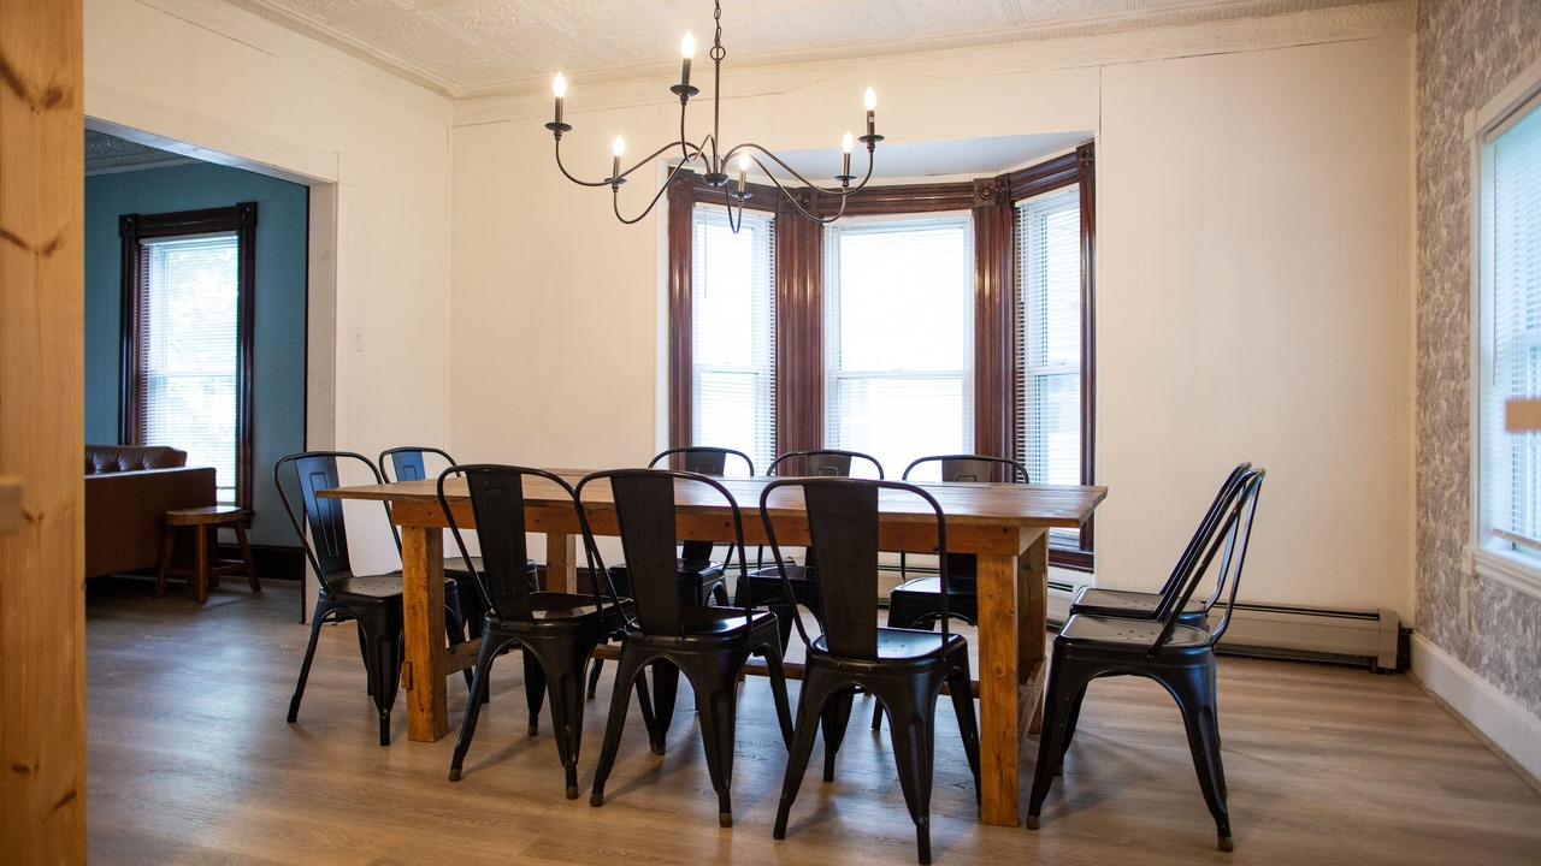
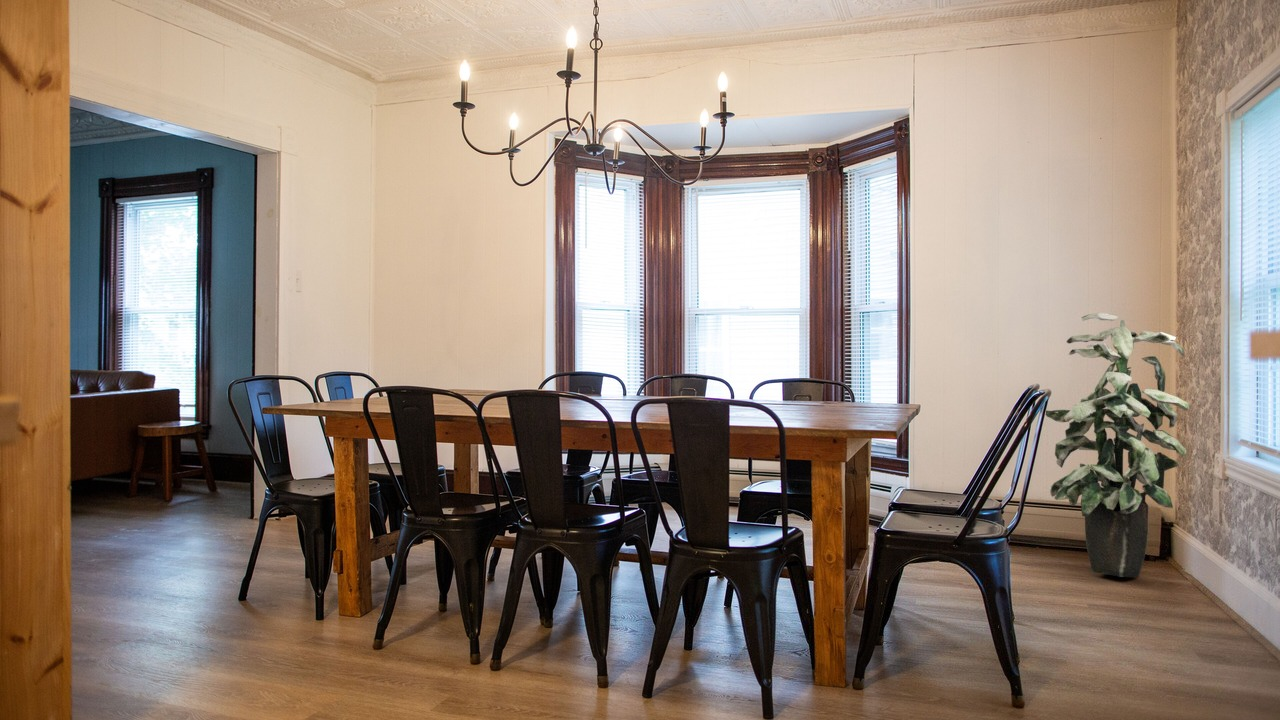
+ indoor plant [1044,312,1190,578]
